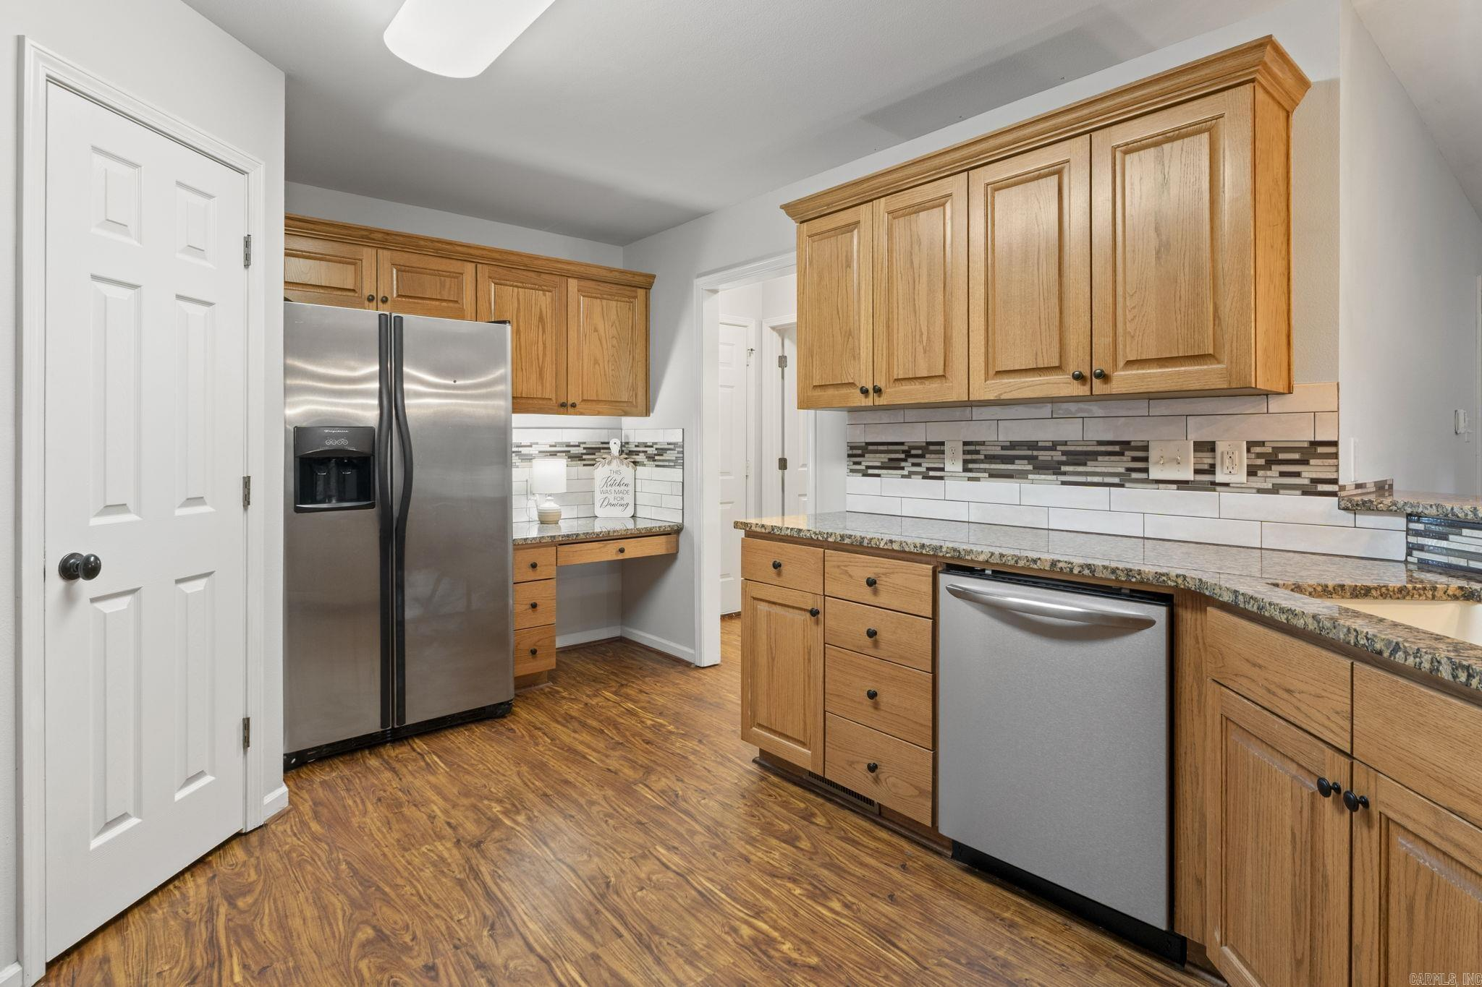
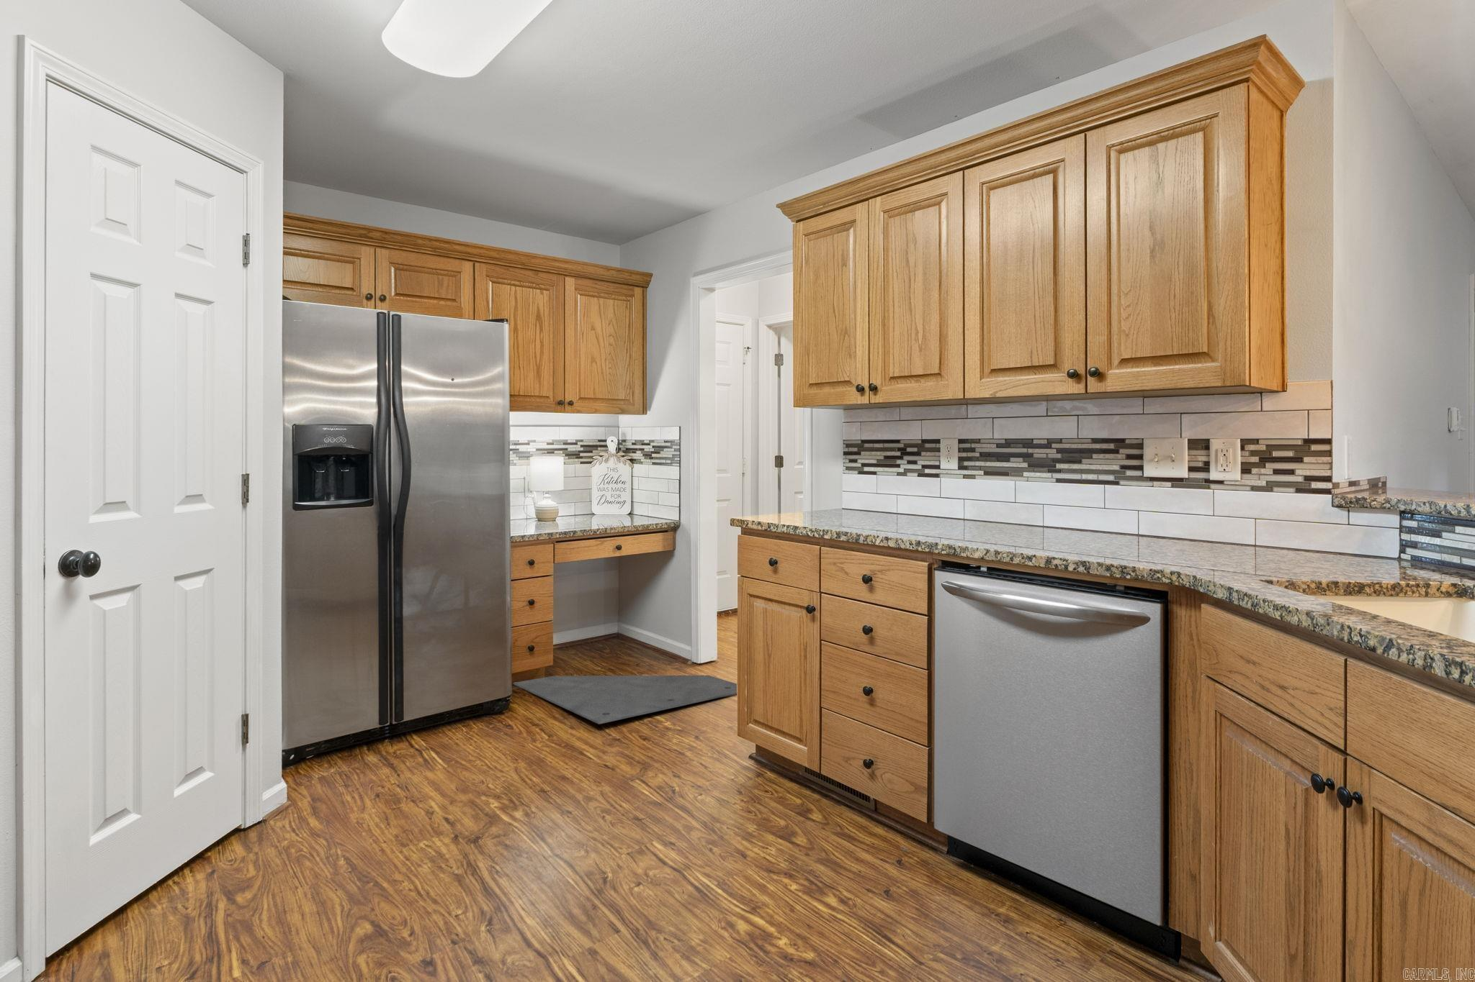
+ door mat [513,675,737,726]
